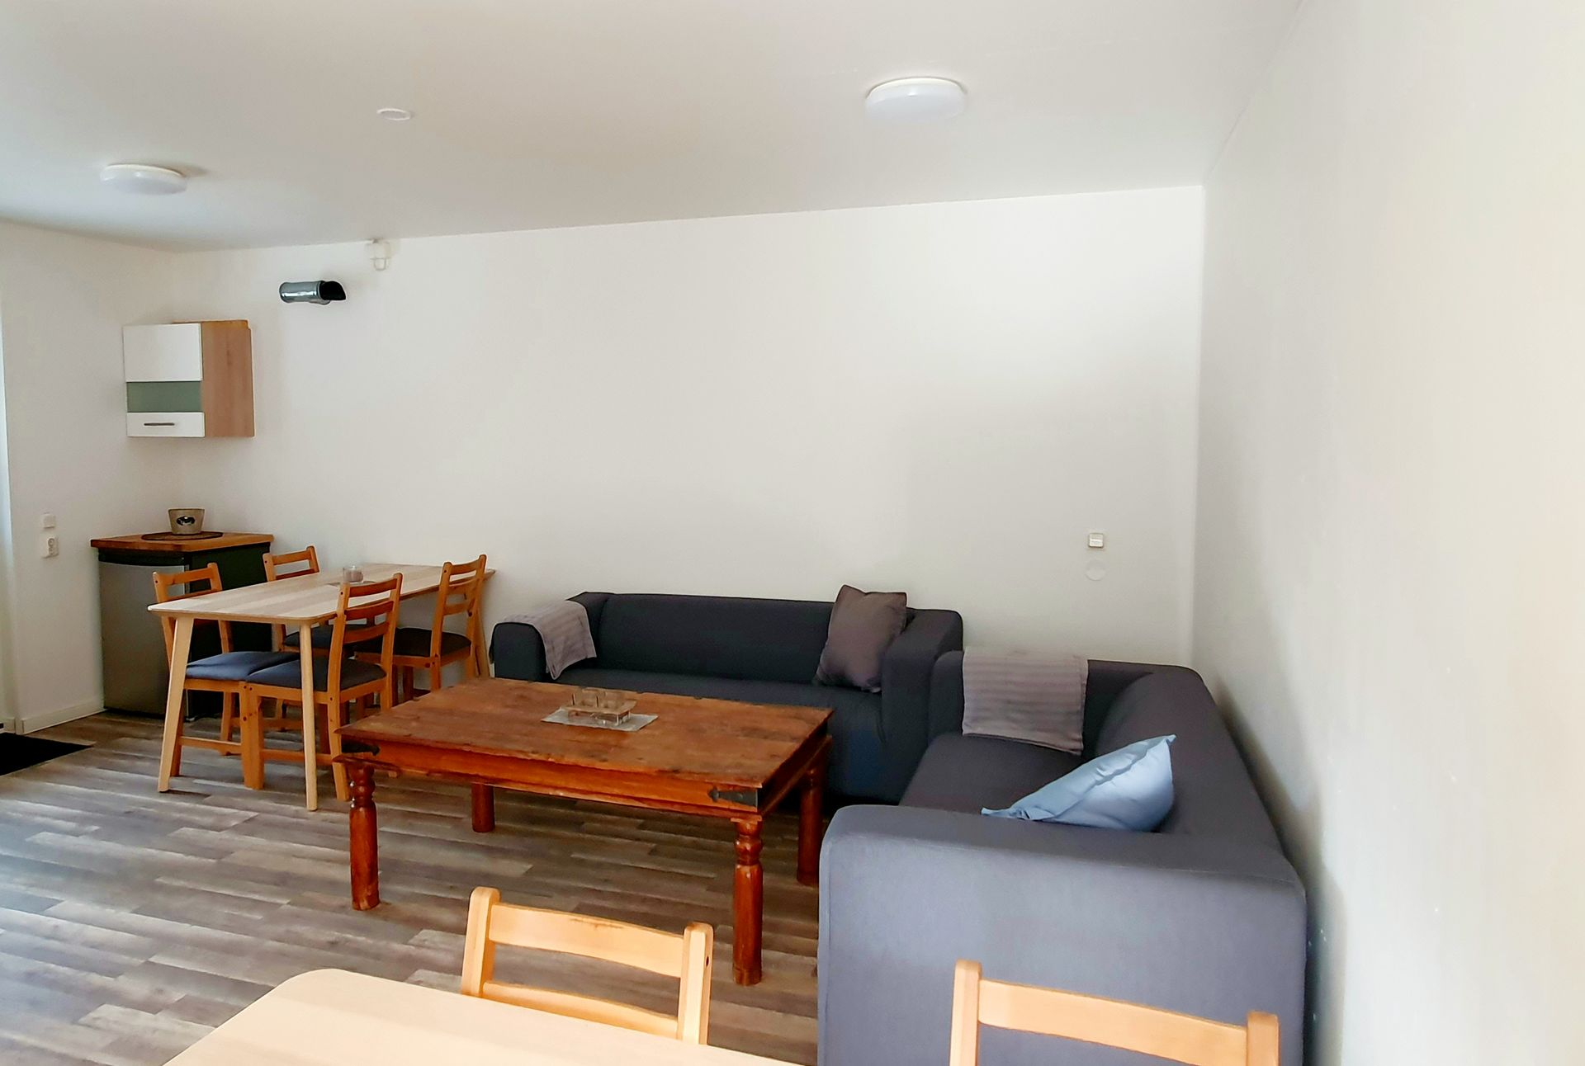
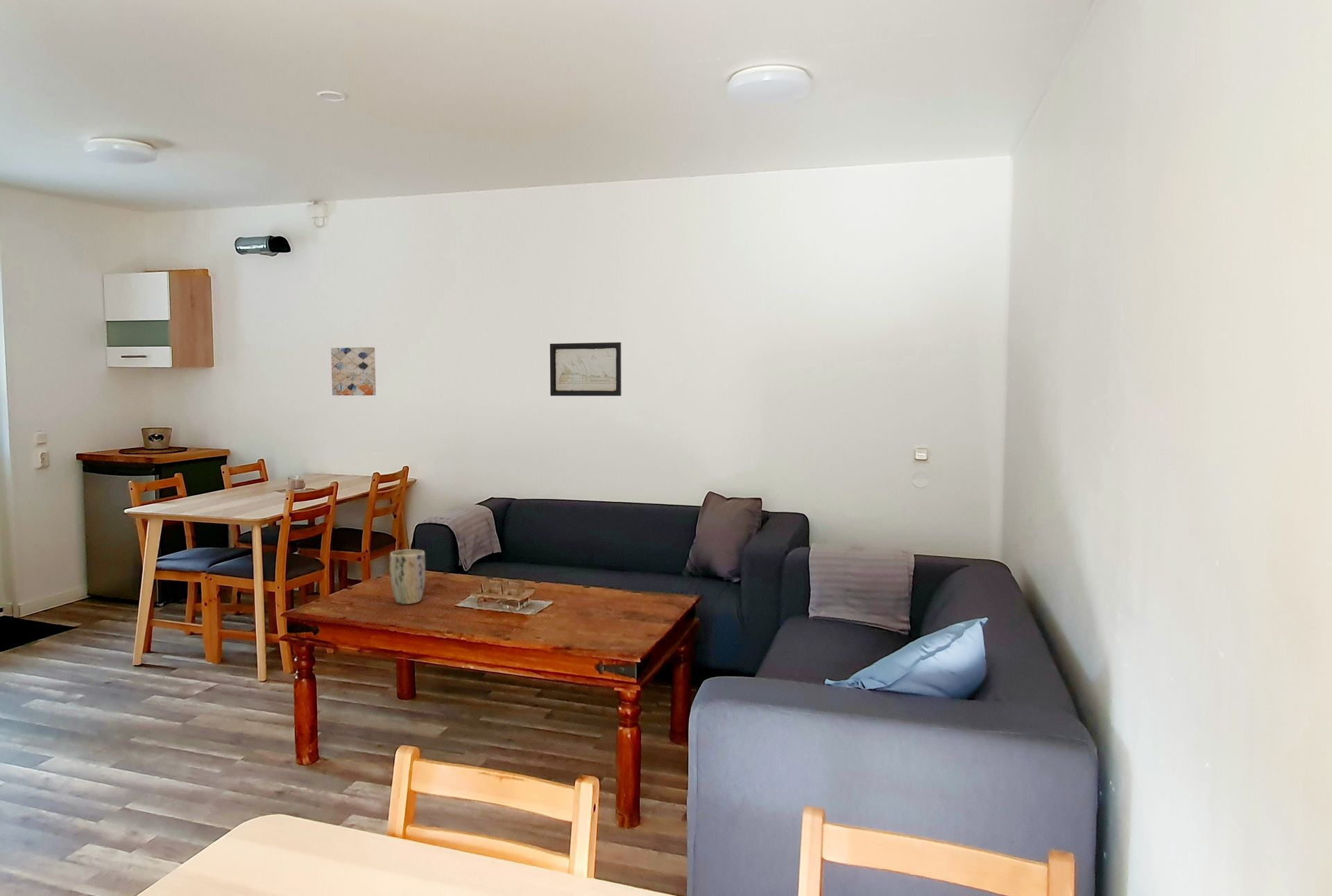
+ wall art [330,347,377,396]
+ wall art [549,342,622,397]
+ plant pot [389,549,426,605]
